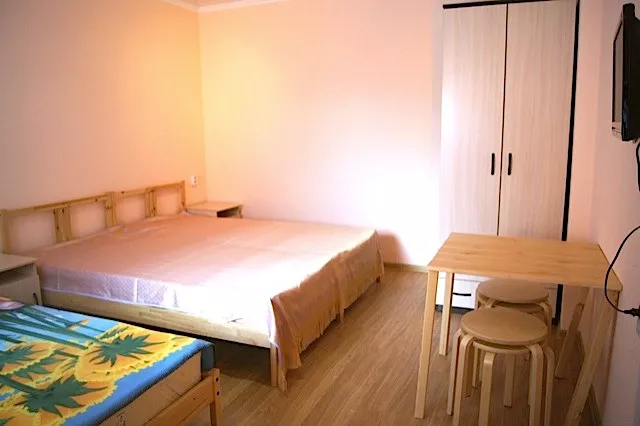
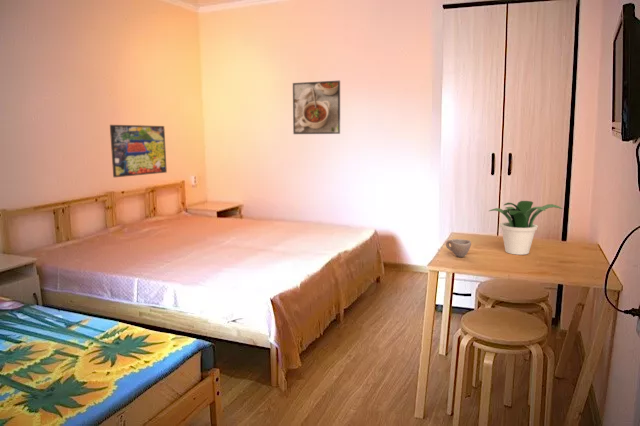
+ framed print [292,80,341,135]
+ potted plant [488,200,563,256]
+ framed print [109,124,168,178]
+ cup [445,238,472,258]
